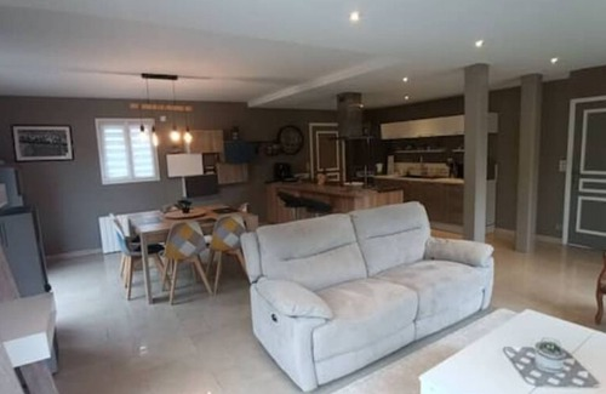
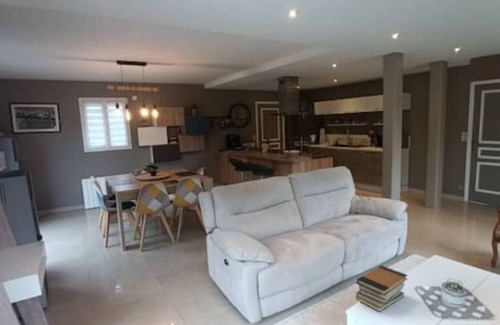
+ book stack [355,264,409,313]
